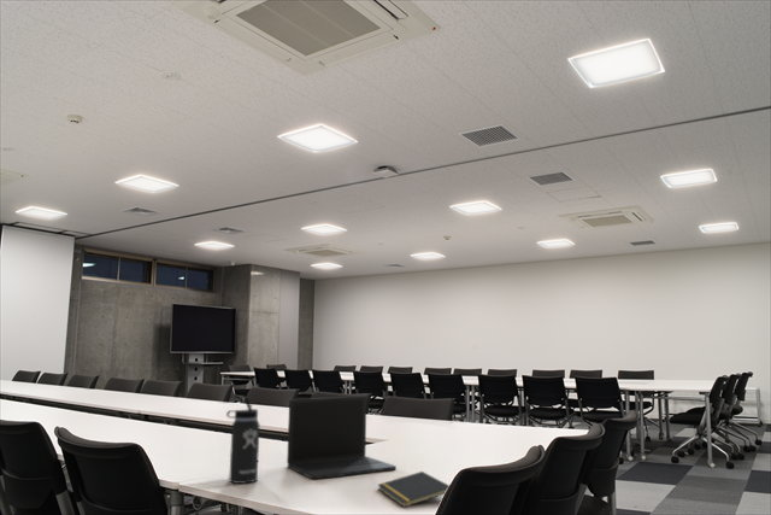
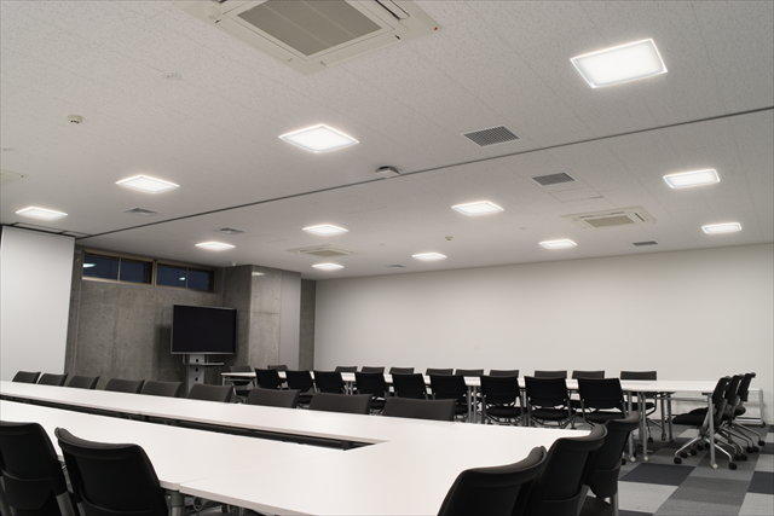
- thermos bottle [225,397,261,485]
- laptop [286,396,398,480]
- notepad [377,470,451,509]
